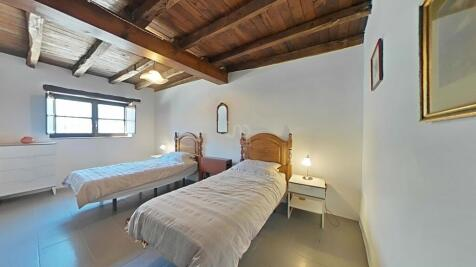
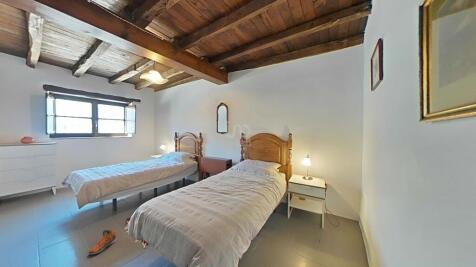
+ sneaker [88,229,117,255]
